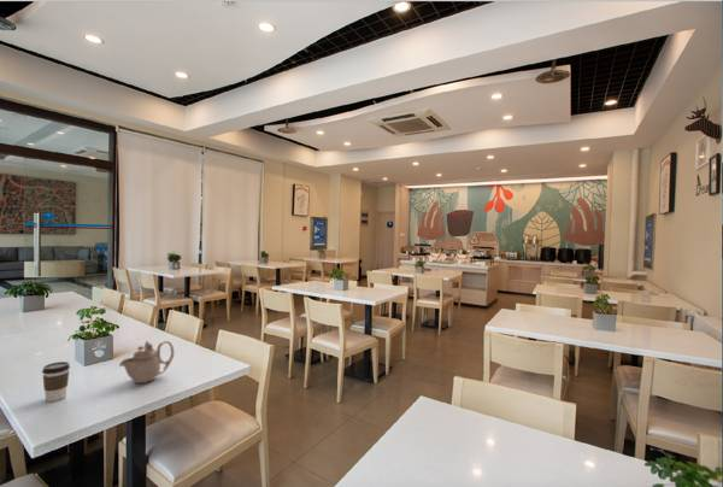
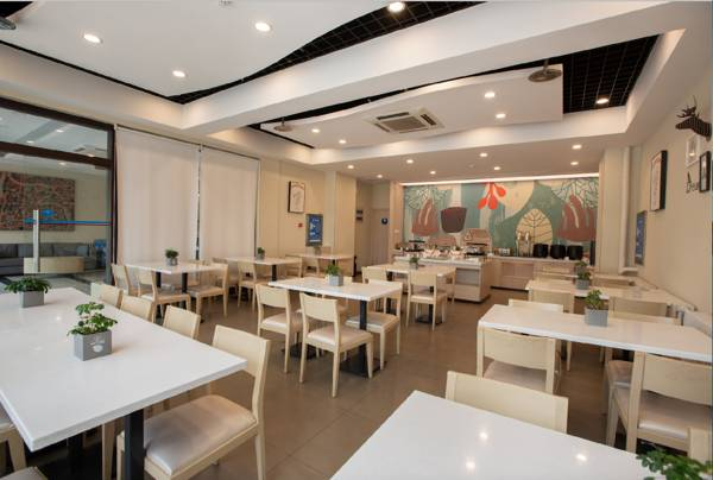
- teapot [118,340,175,385]
- coffee cup [41,360,71,403]
